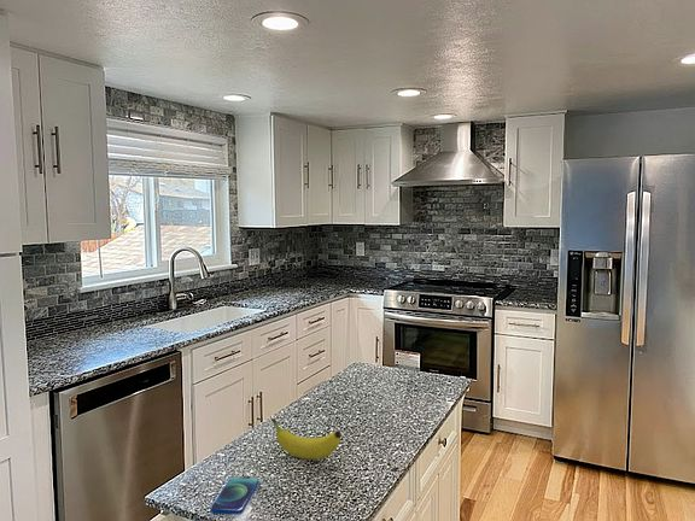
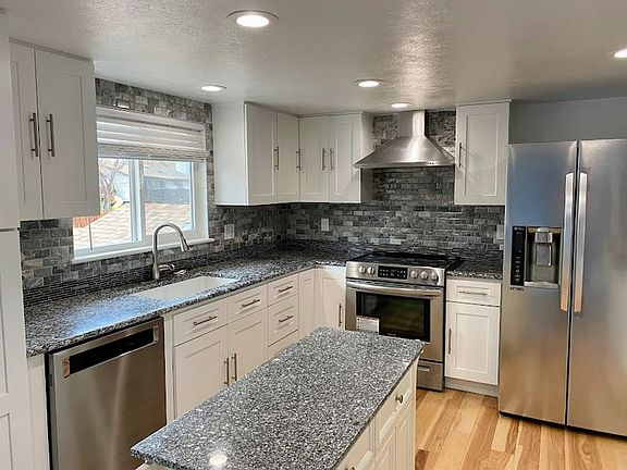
- smartphone [209,475,259,515]
- fruit [270,417,341,461]
